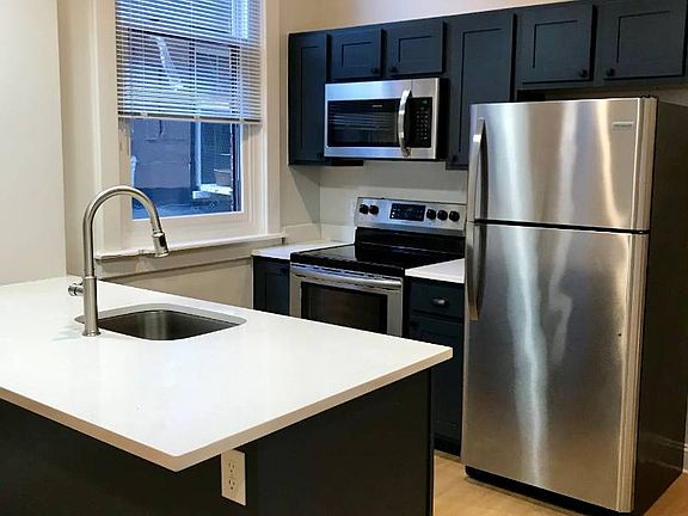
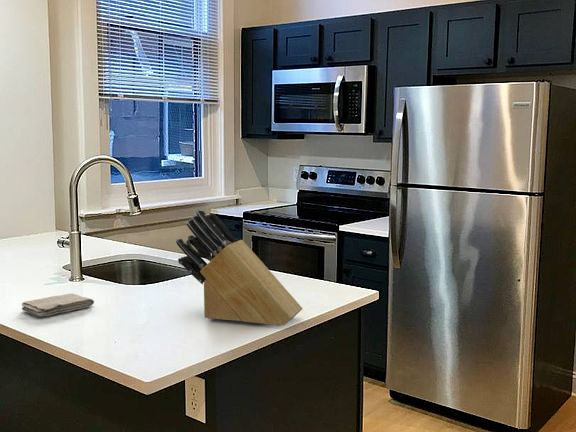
+ washcloth [21,293,95,318]
+ knife block [175,209,303,327]
